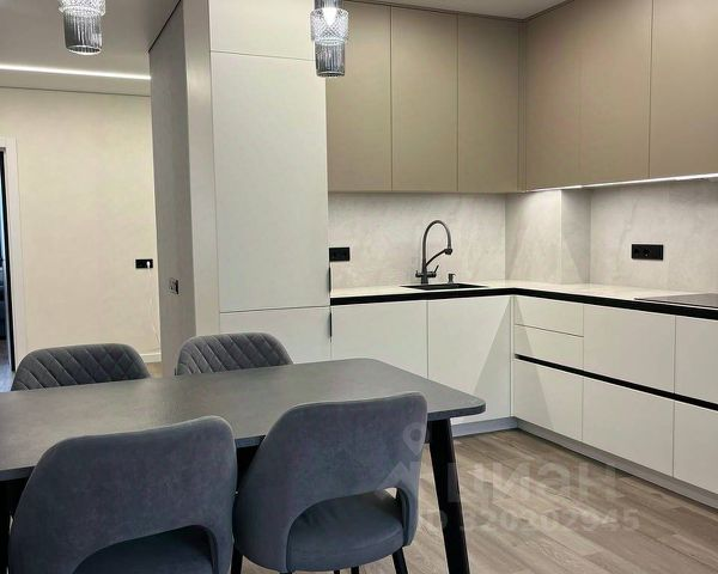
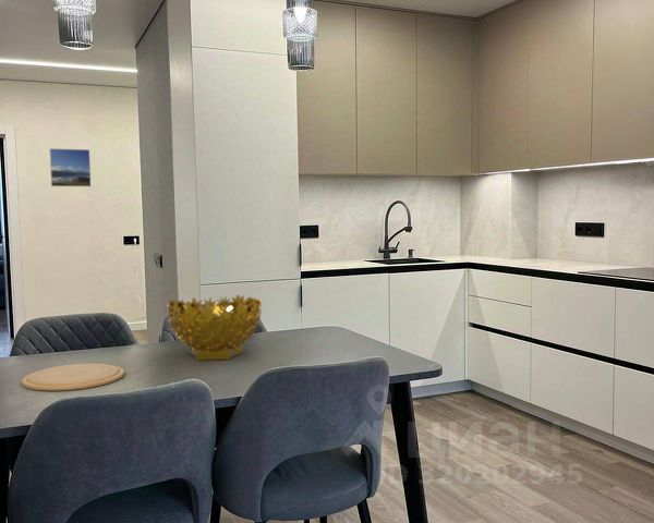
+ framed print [49,147,92,187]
+ plate [21,363,125,392]
+ decorative bowl [167,294,263,362]
